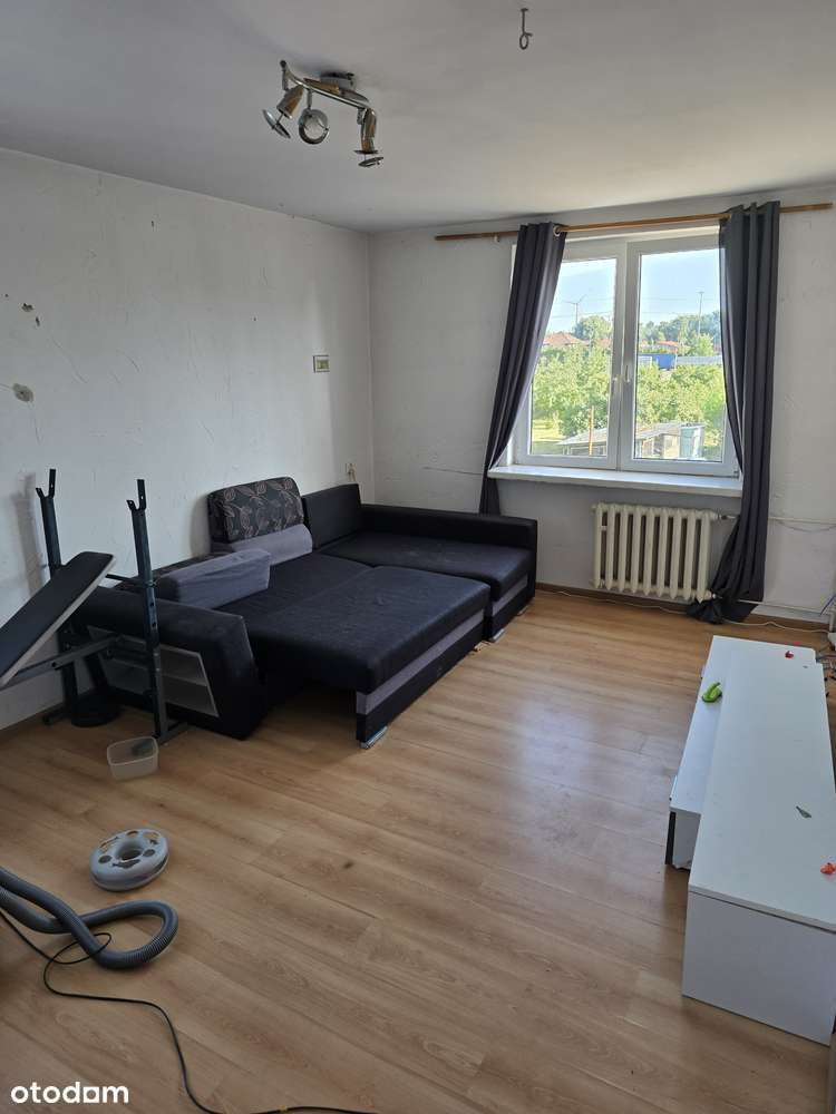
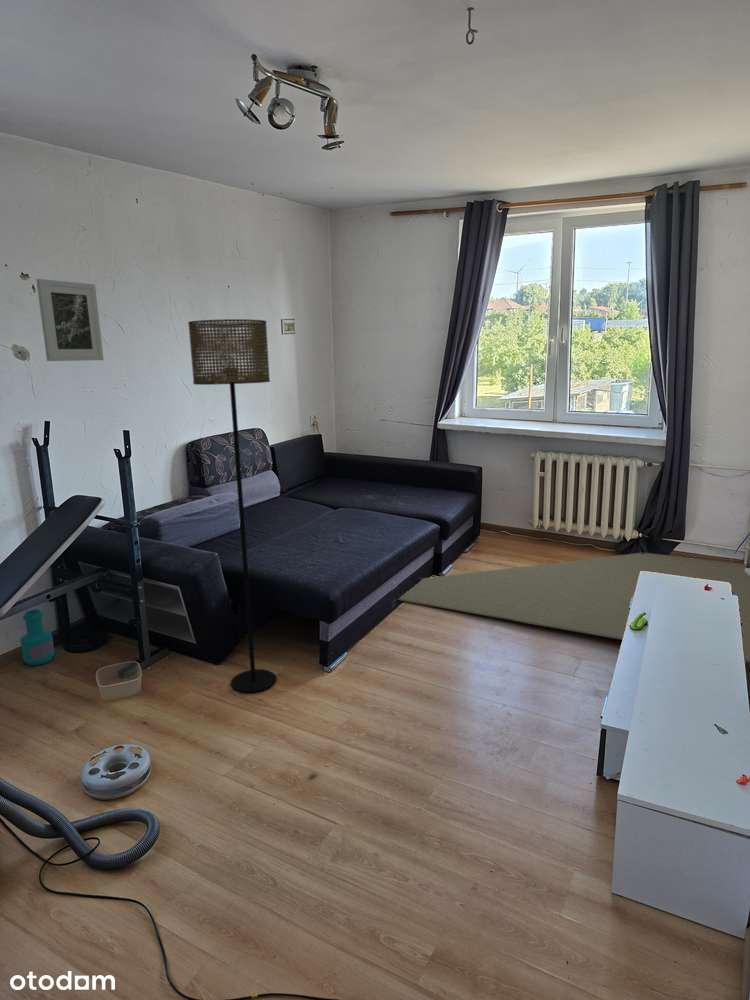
+ bottle [19,608,56,666]
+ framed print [35,278,105,362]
+ floor lamp [187,318,277,693]
+ rug [397,552,750,664]
